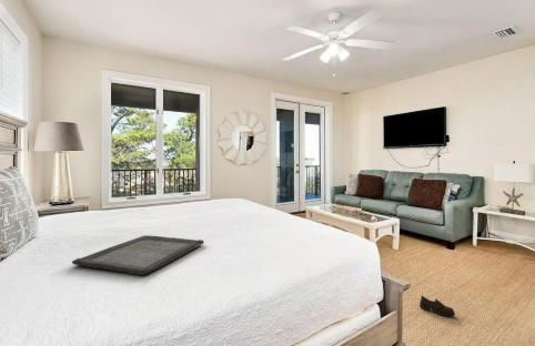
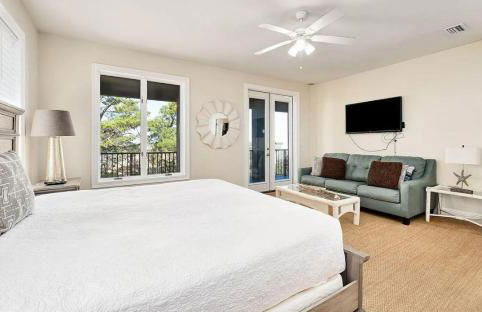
- shoe [418,294,456,317]
- serving tray [71,234,205,276]
